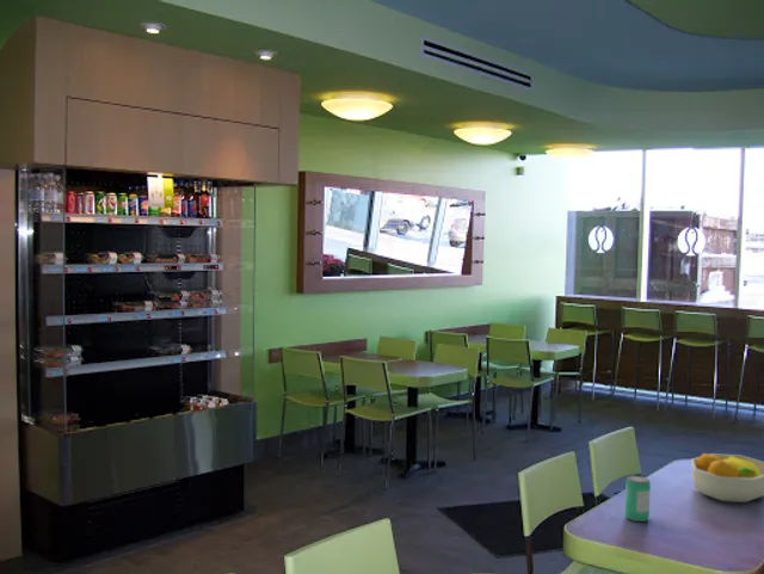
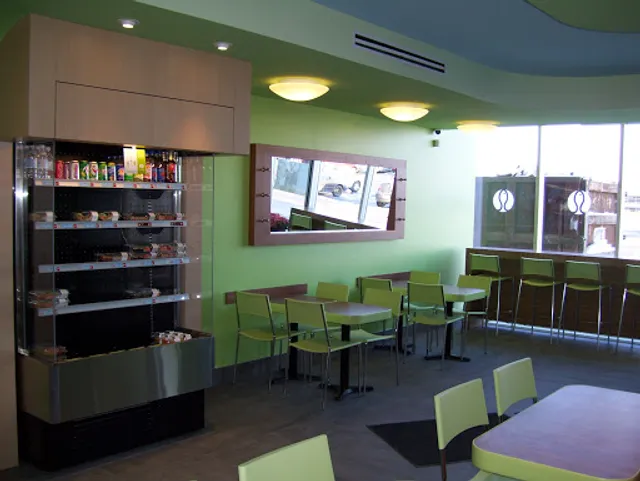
- beverage can [624,475,652,523]
- fruit bowl [690,452,764,504]
